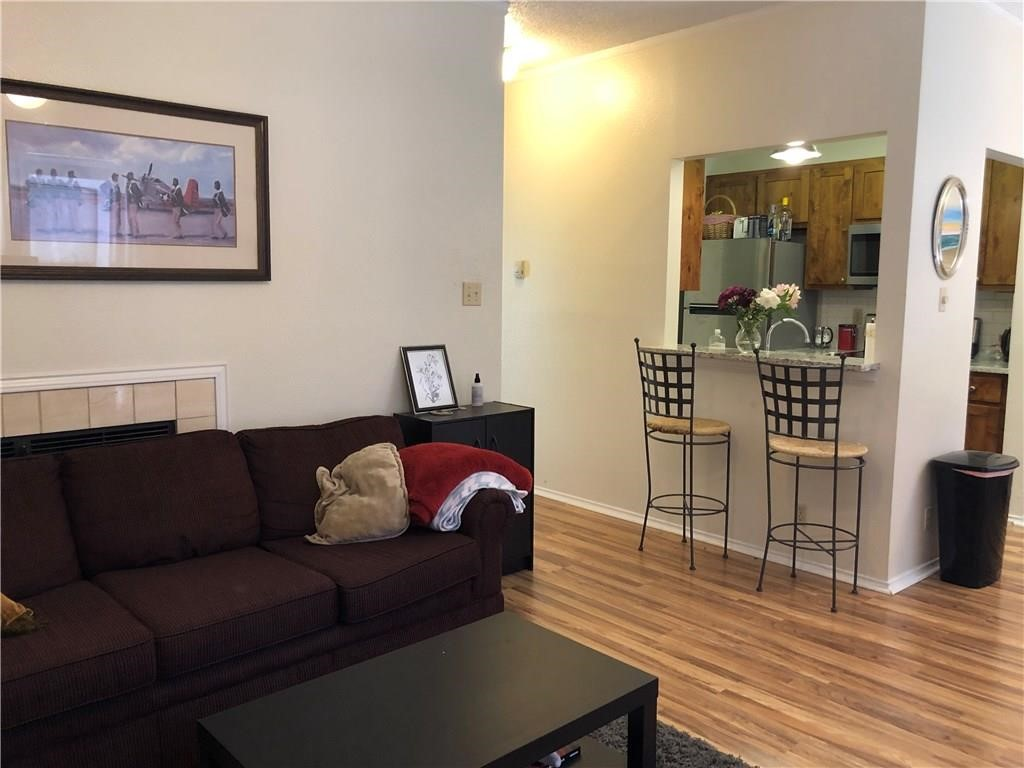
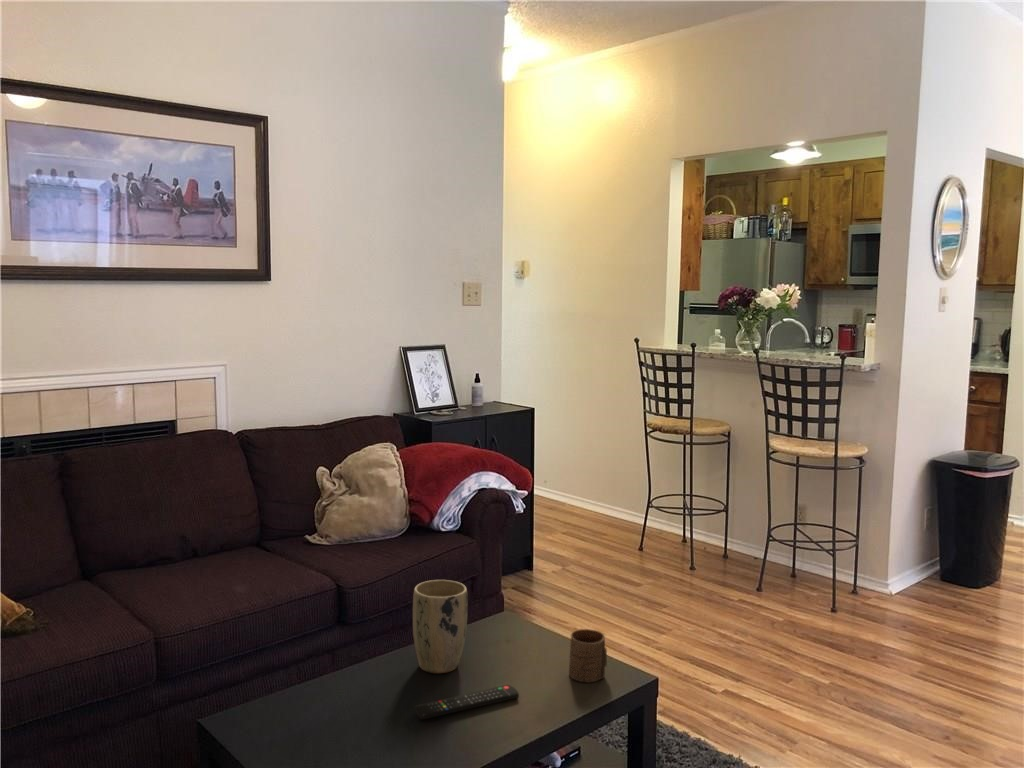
+ cup [568,628,608,683]
+ remote control [413,684,520,720]
+ plant pot [412,579,468,675]
